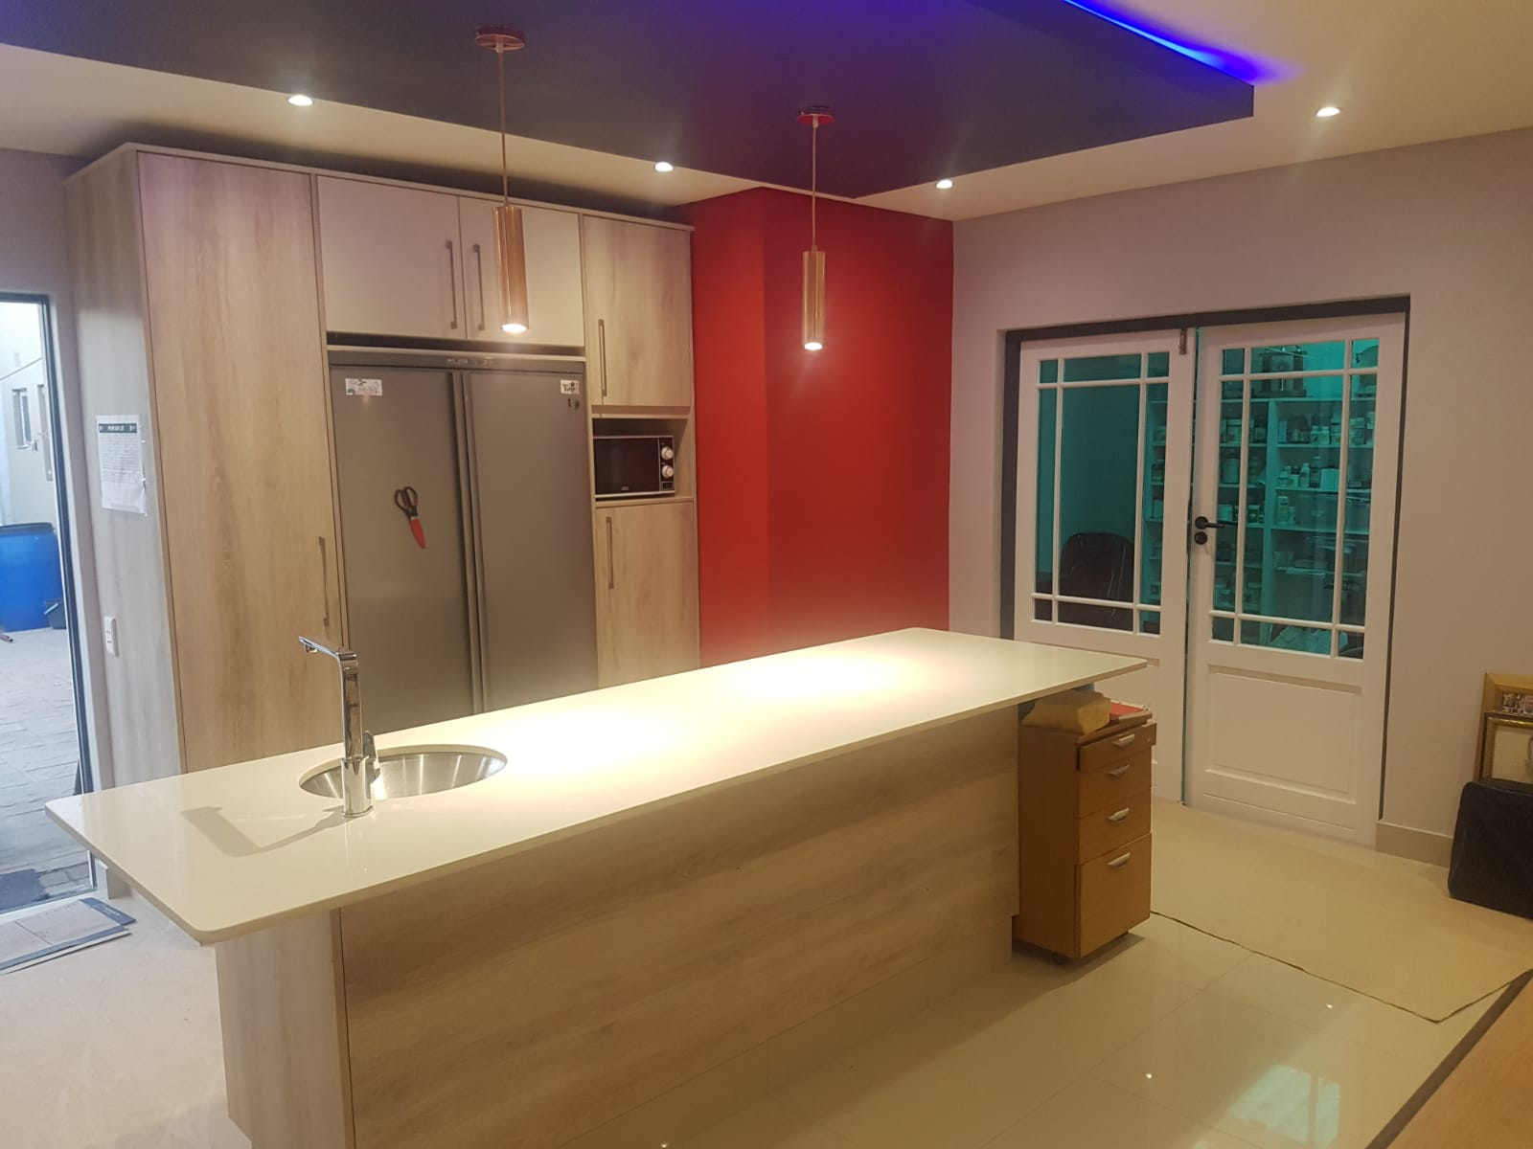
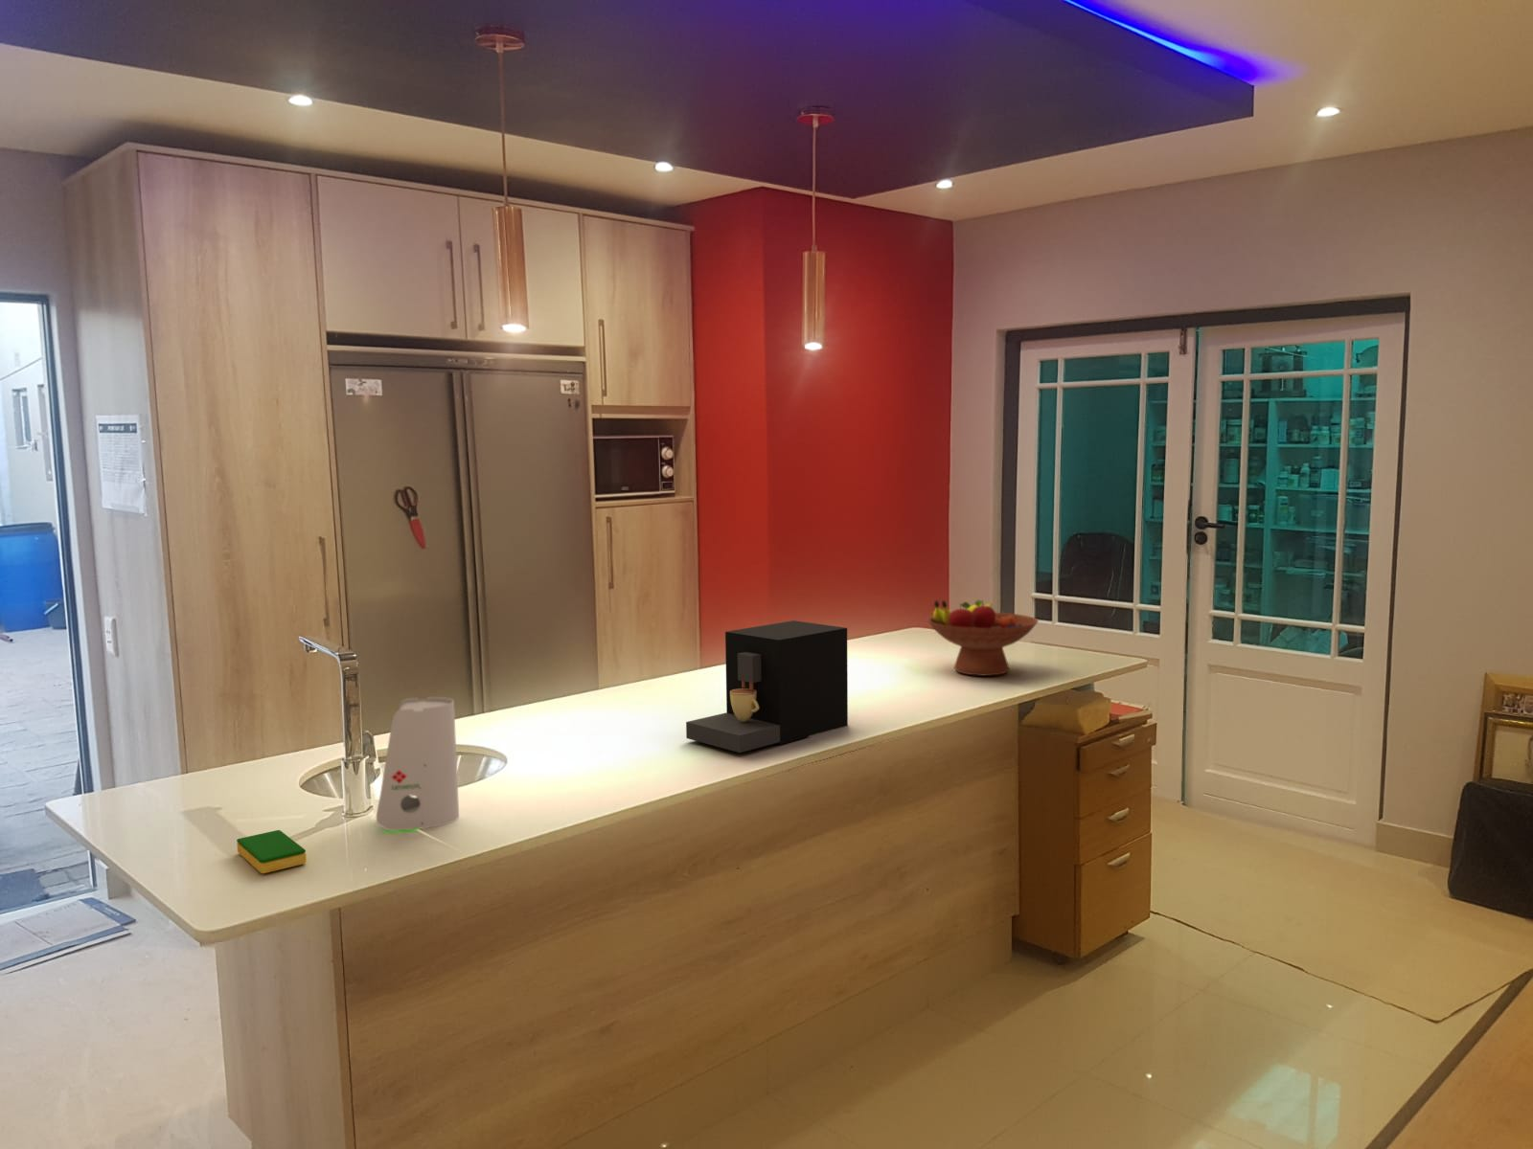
+ dish sponge [235,829,307,874]
+ coffee maker [686,619,849,753]
+ soap dispenser [375,696,460,832]
+ fruit bowl [926,599,1039,677]
